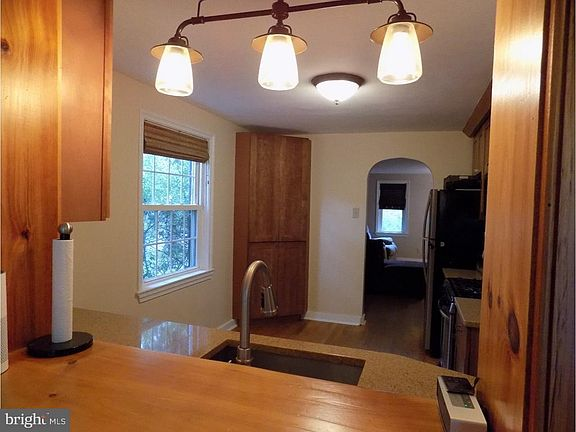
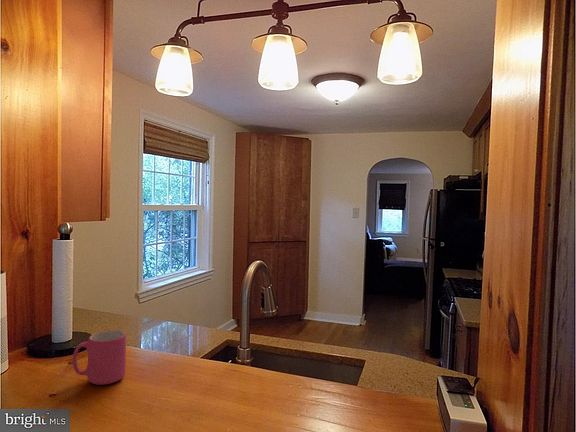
+ mug [72,329,127,386]
